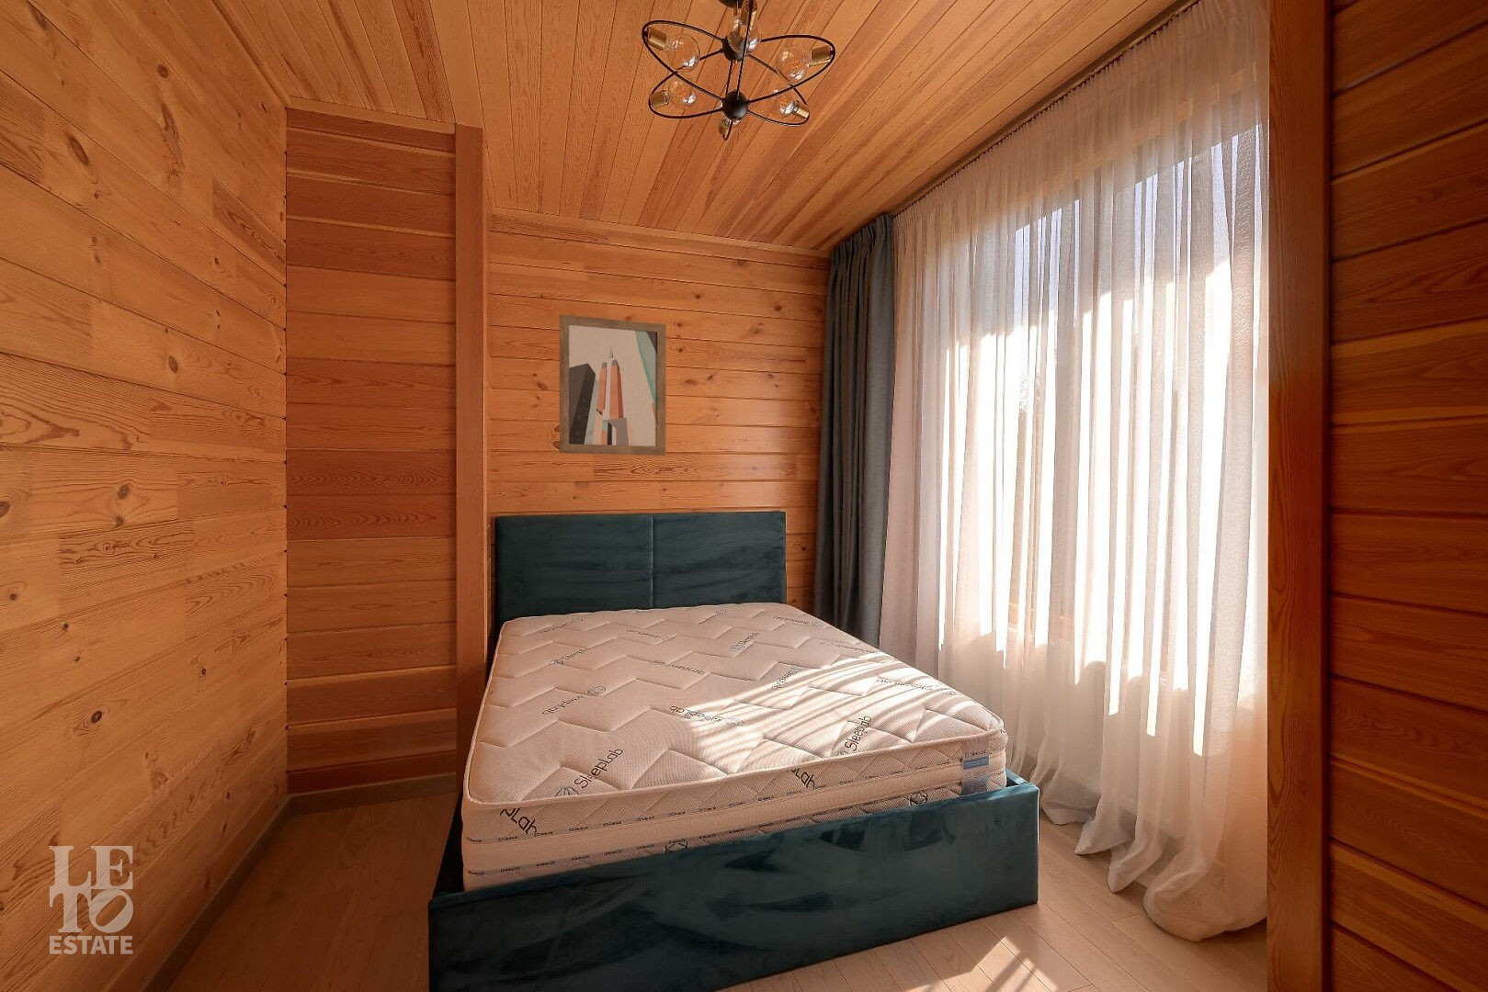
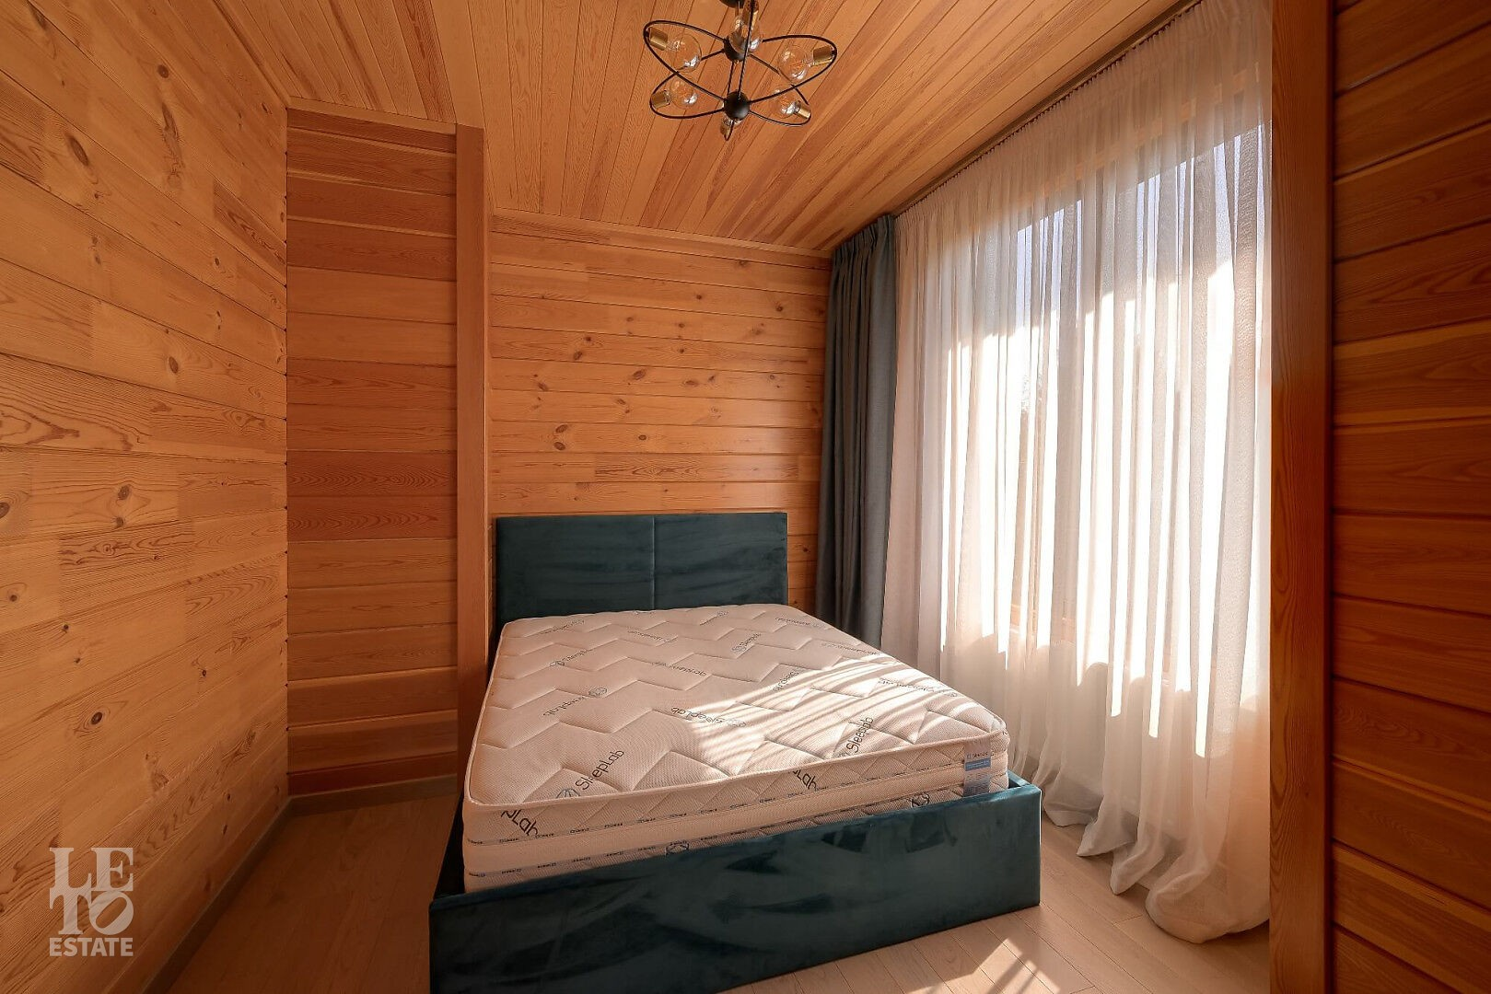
- wall art [558,313,667,456]
